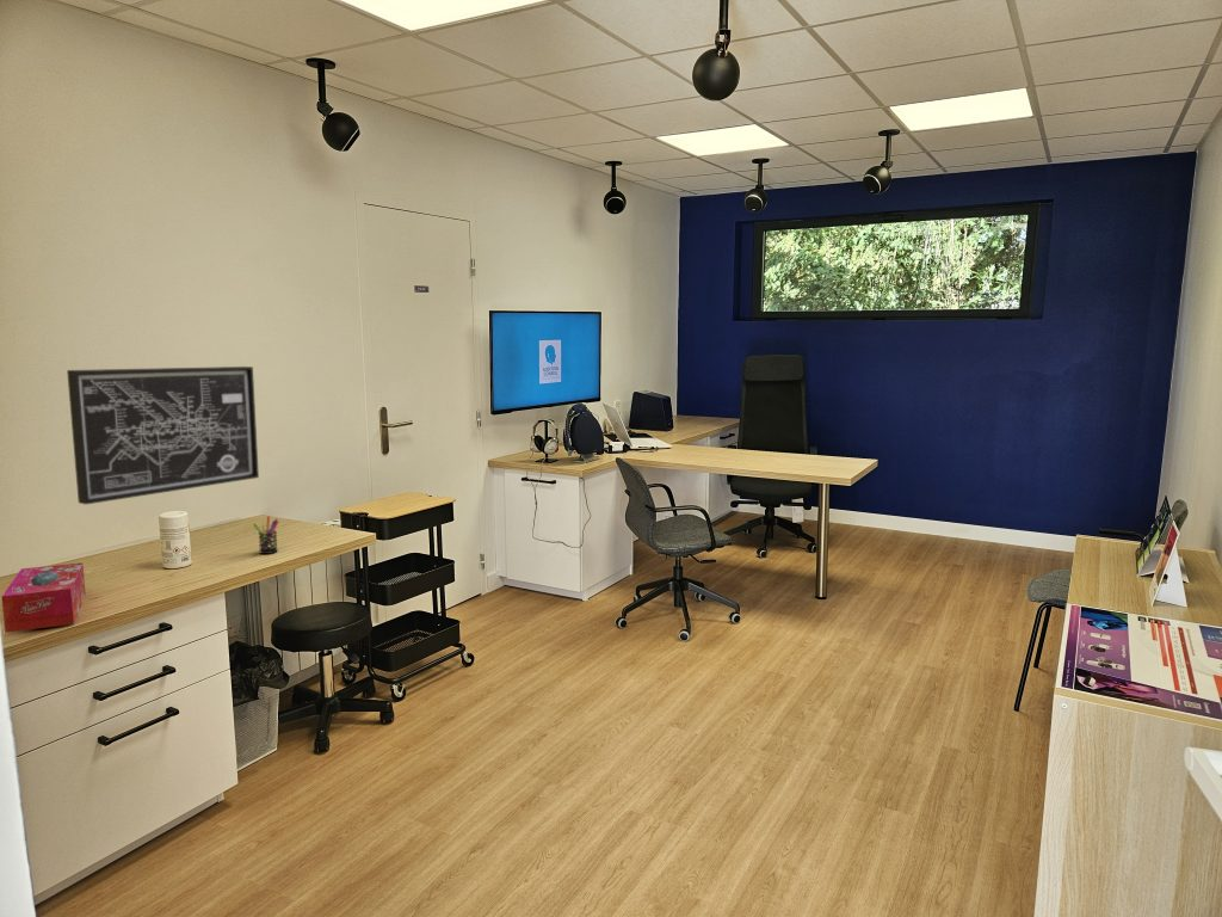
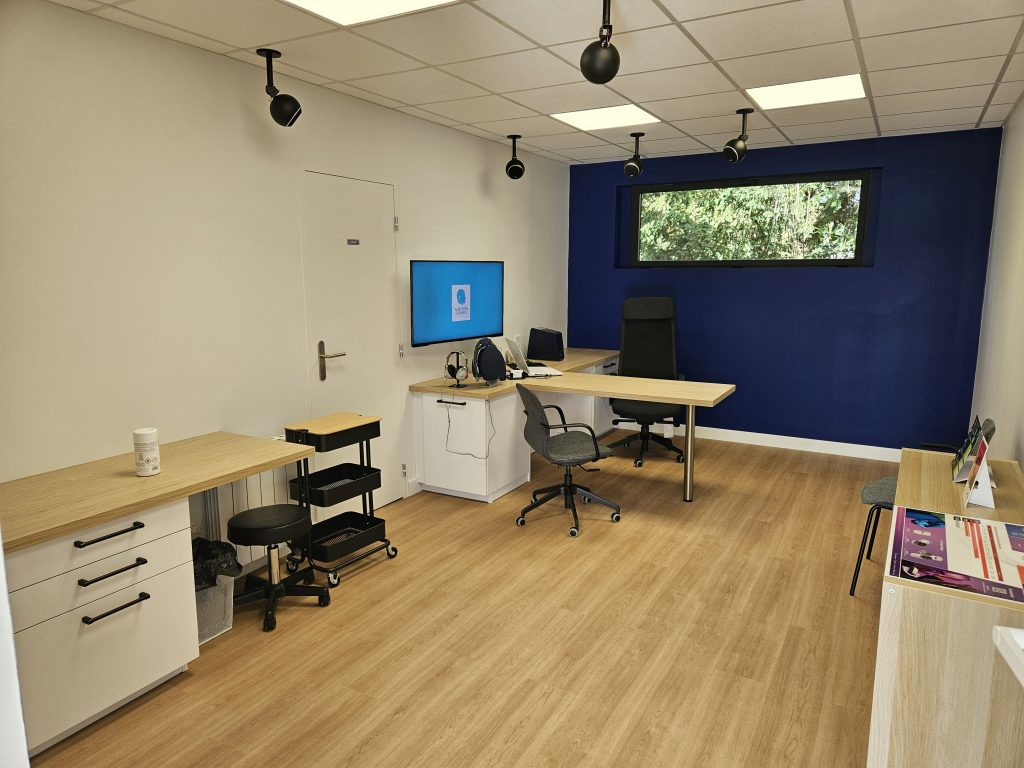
- wall art [66,365,260,505]
- tissue box [0,561,86,634]
- pen holder [252,515,280,555]
